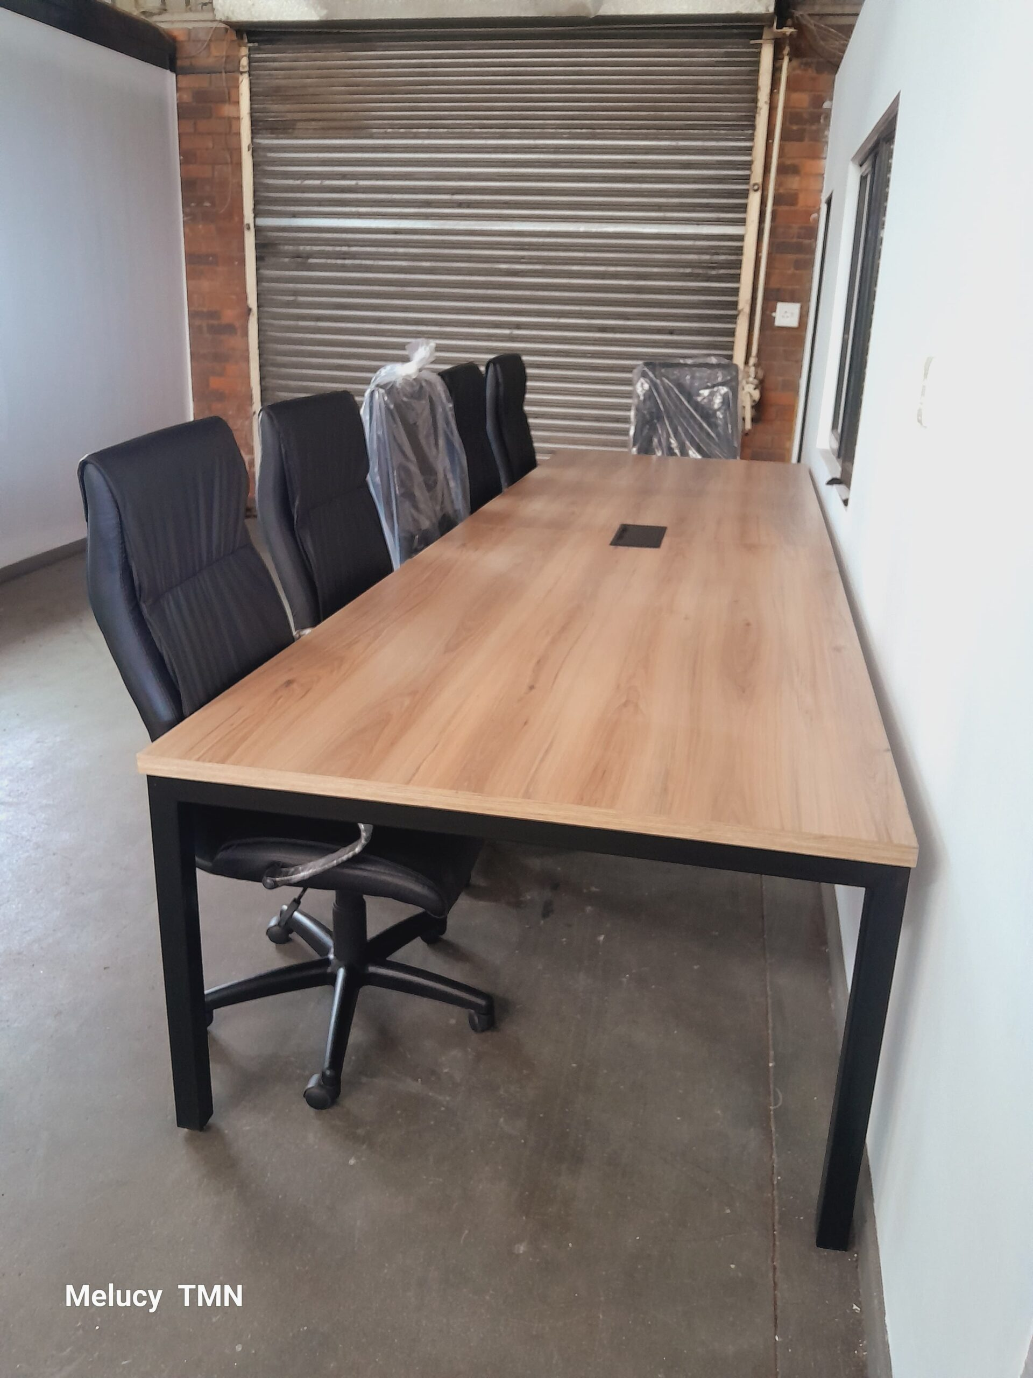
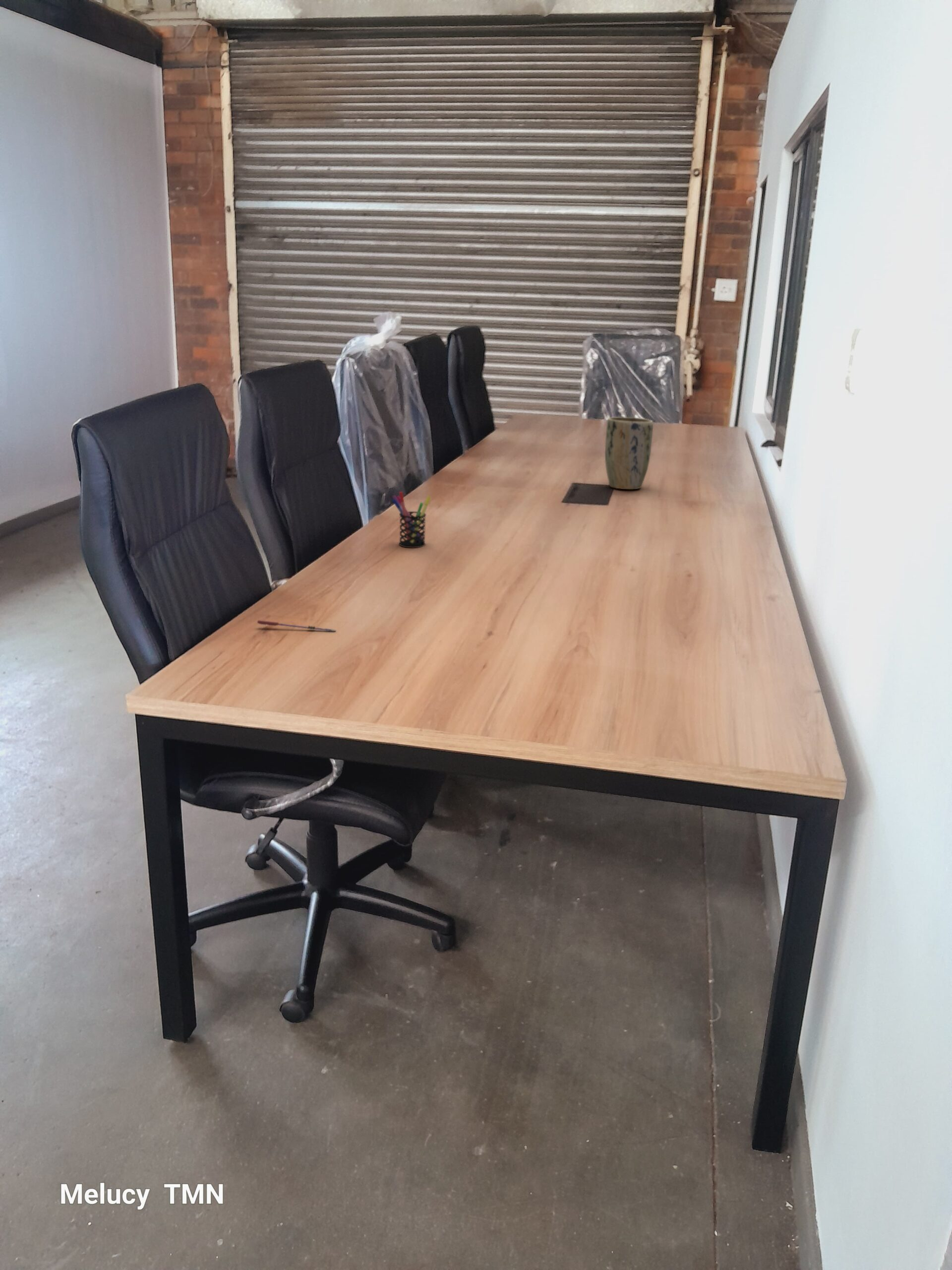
+ plant pot [604,416,654,490]
+ pen holder [392,491,431,549]
+ pen [257,620,336,633]
